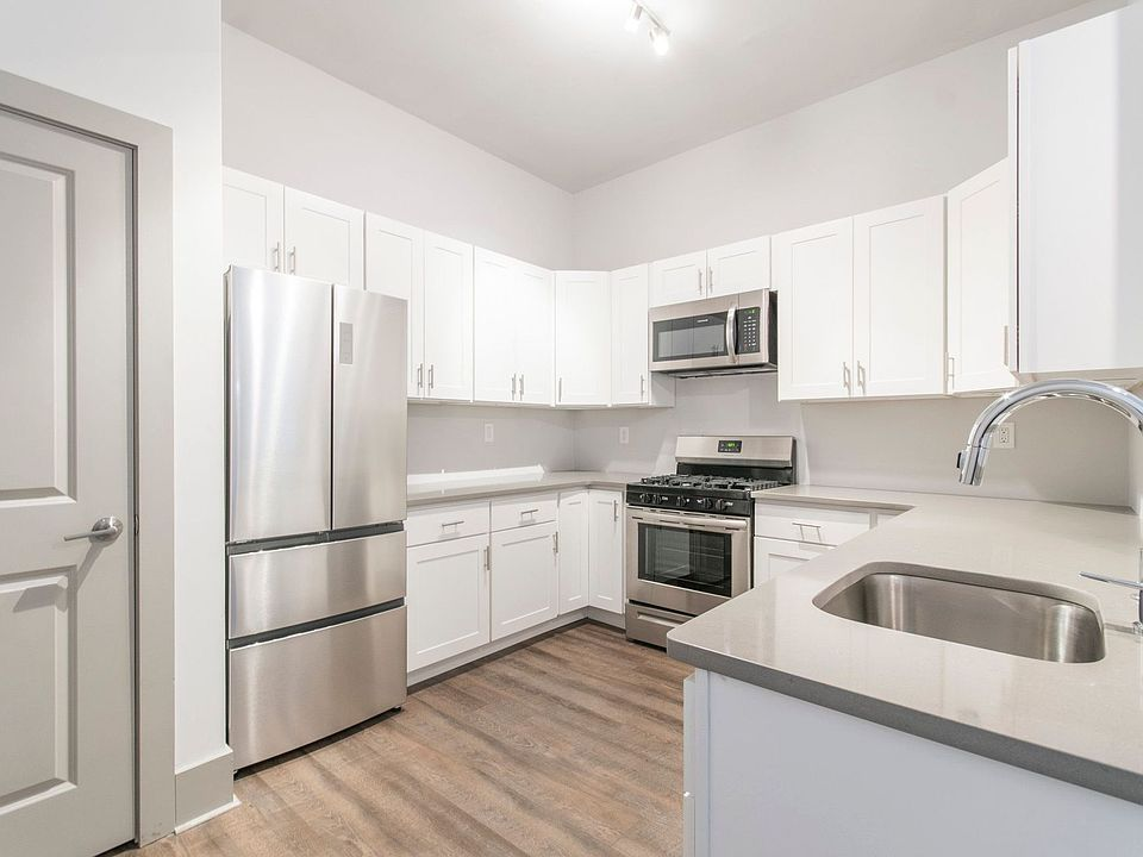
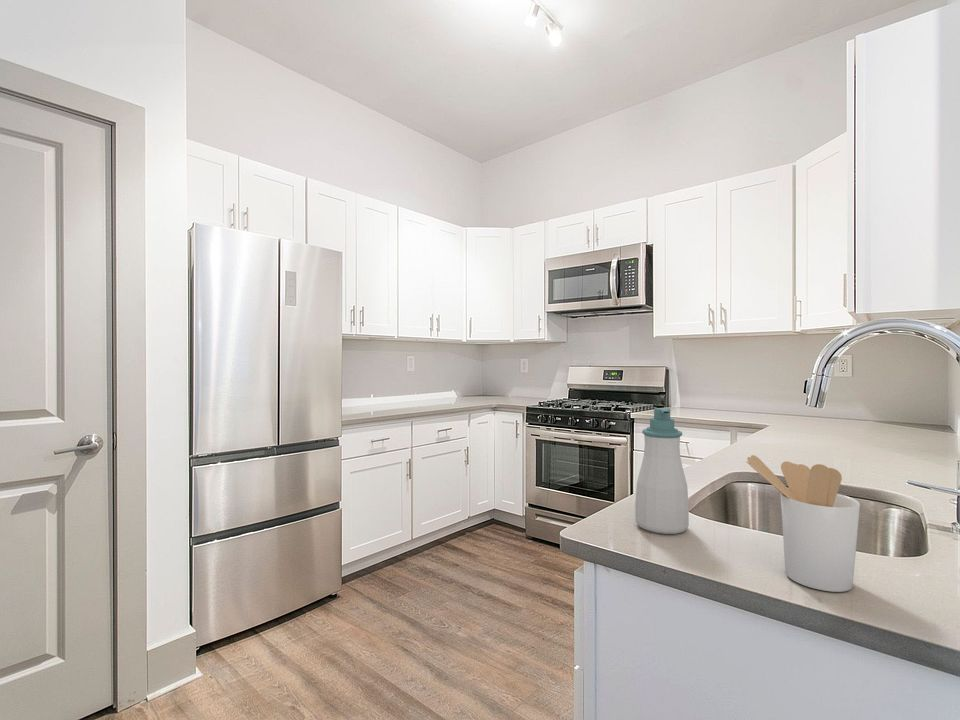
+ soap bottle [634,407,690,535]
+ utensil holder [745,454,861,593]
